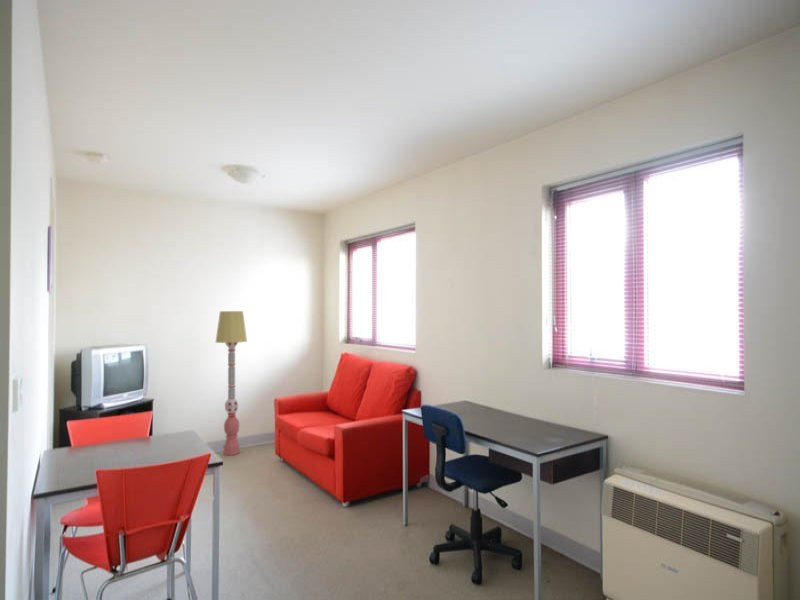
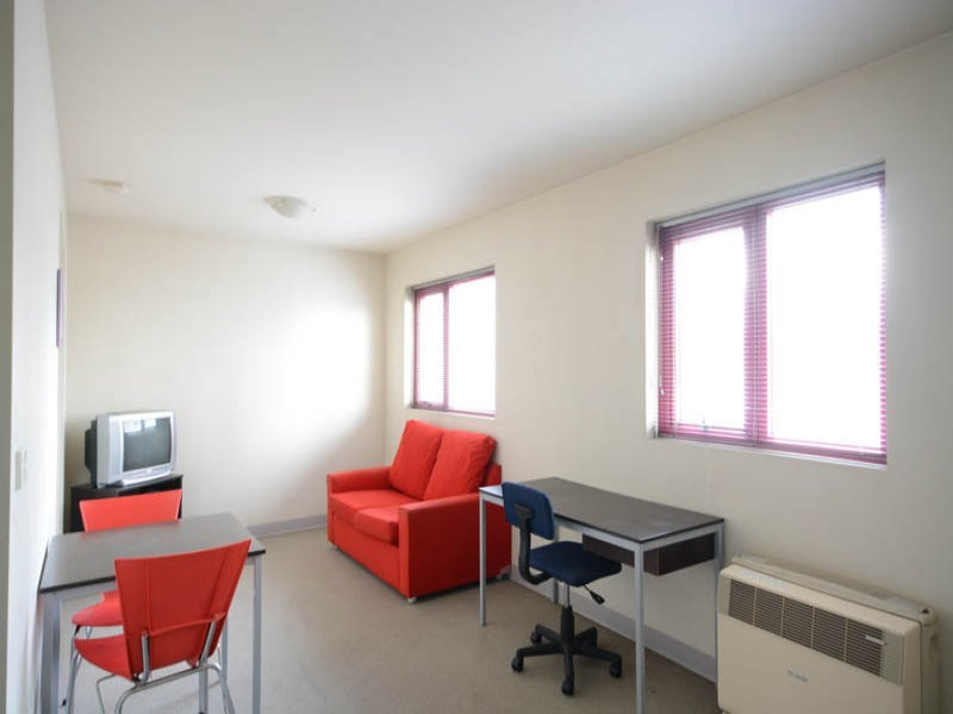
- floor lamp [215,310,248,456]
